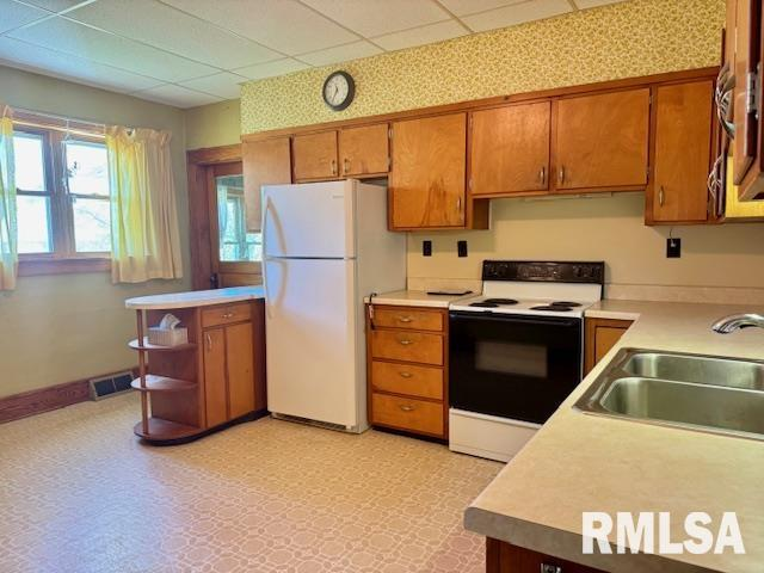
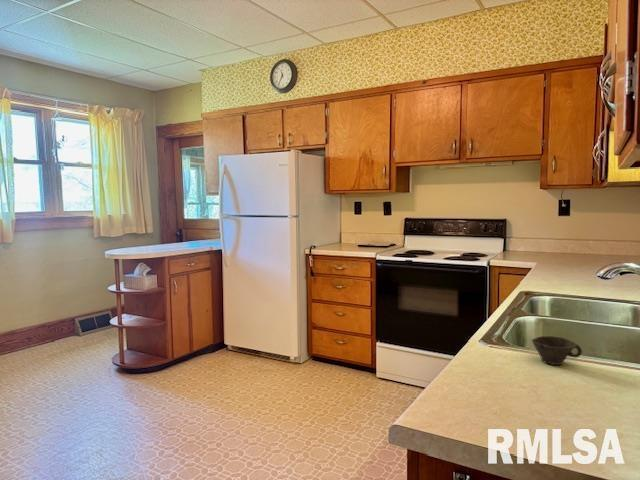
+ cup [530,335,583,366]
